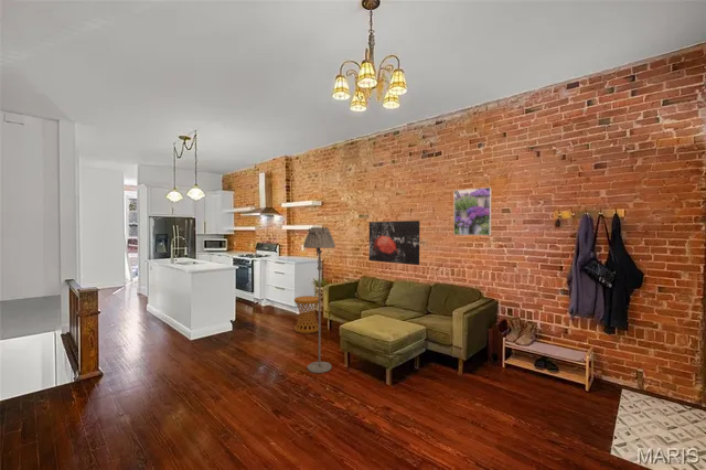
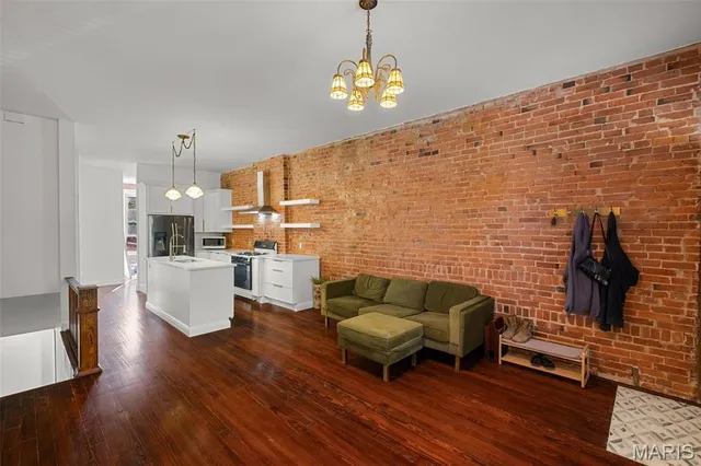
- floor lamp [302,226,336,374]
- side table [293,295,319,334]
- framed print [452,186,492,236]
- wall art [368,220,420,266]
